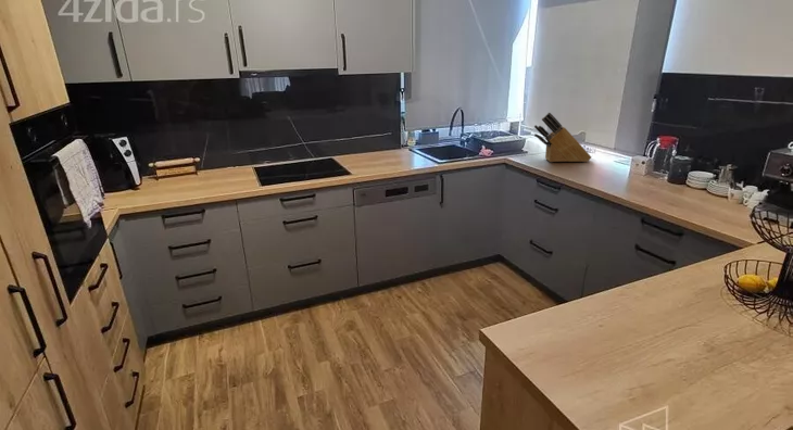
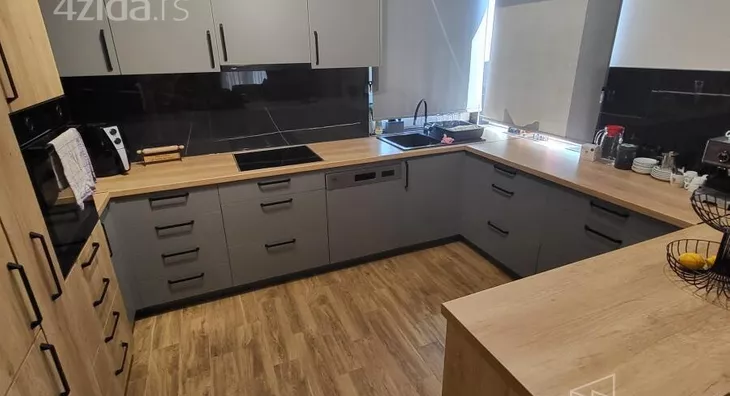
- knife block [533,112,592,163]
